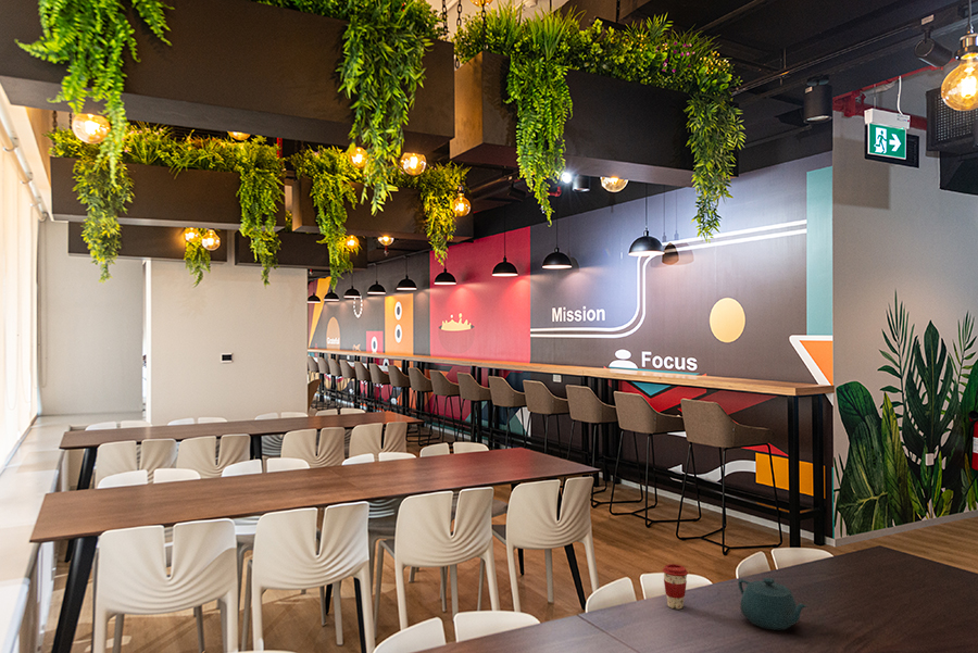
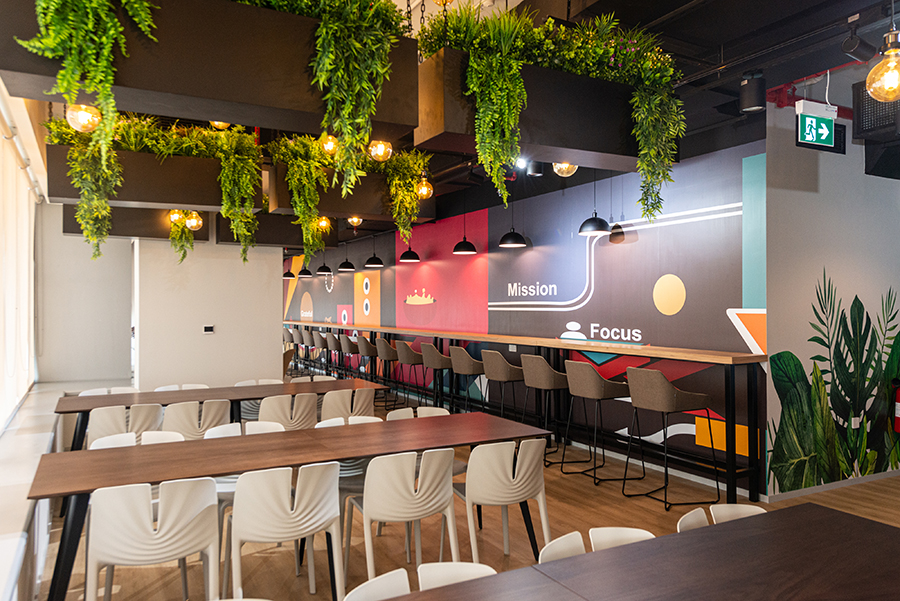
- coffee cup [662,563,689,611]
- teapot [737,577,807,631]
